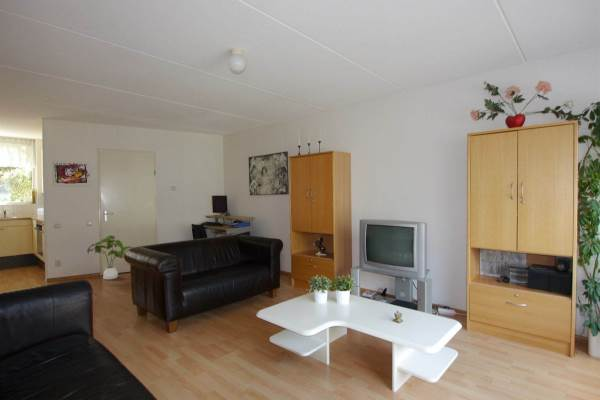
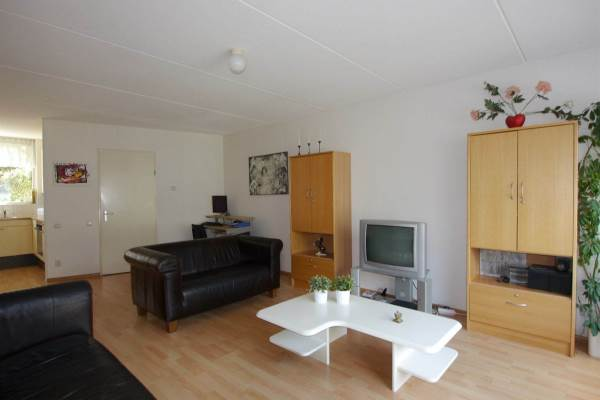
- house plant [86,234,134,280]
